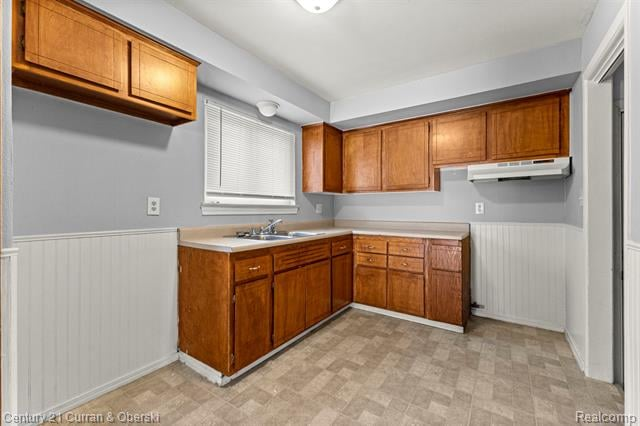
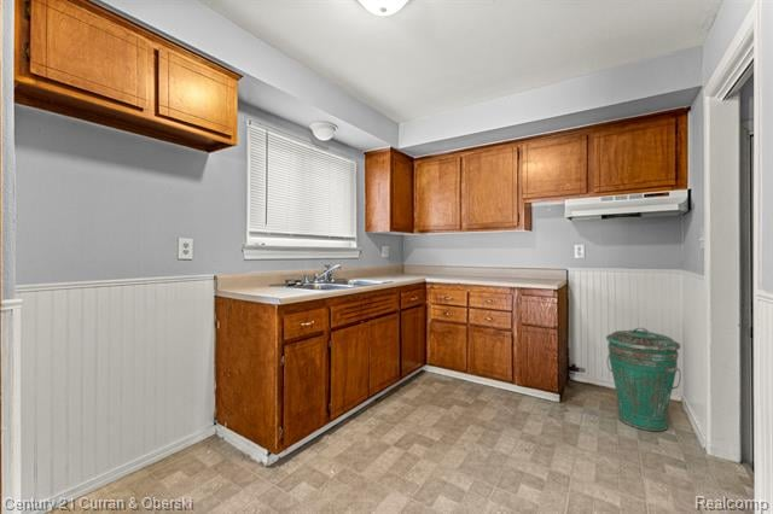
+ trash can [605,327,682,432]
